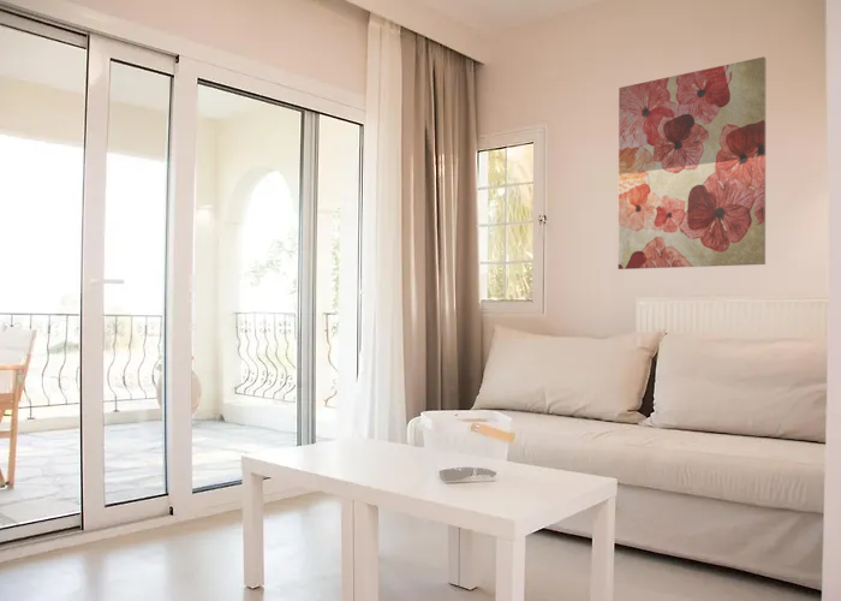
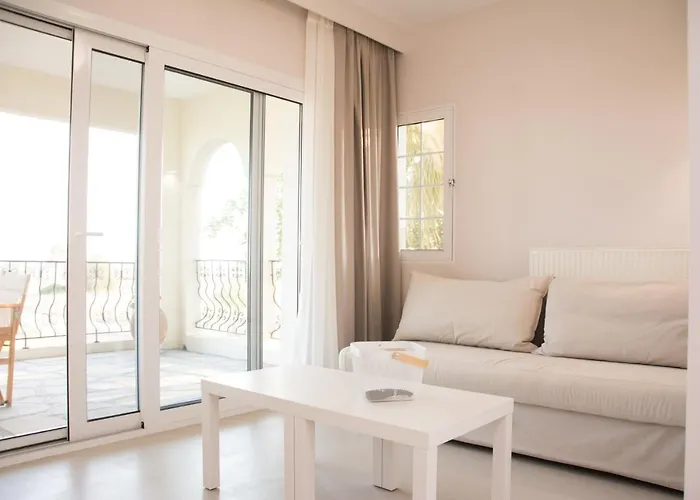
- wall art [618,55,768,270]
